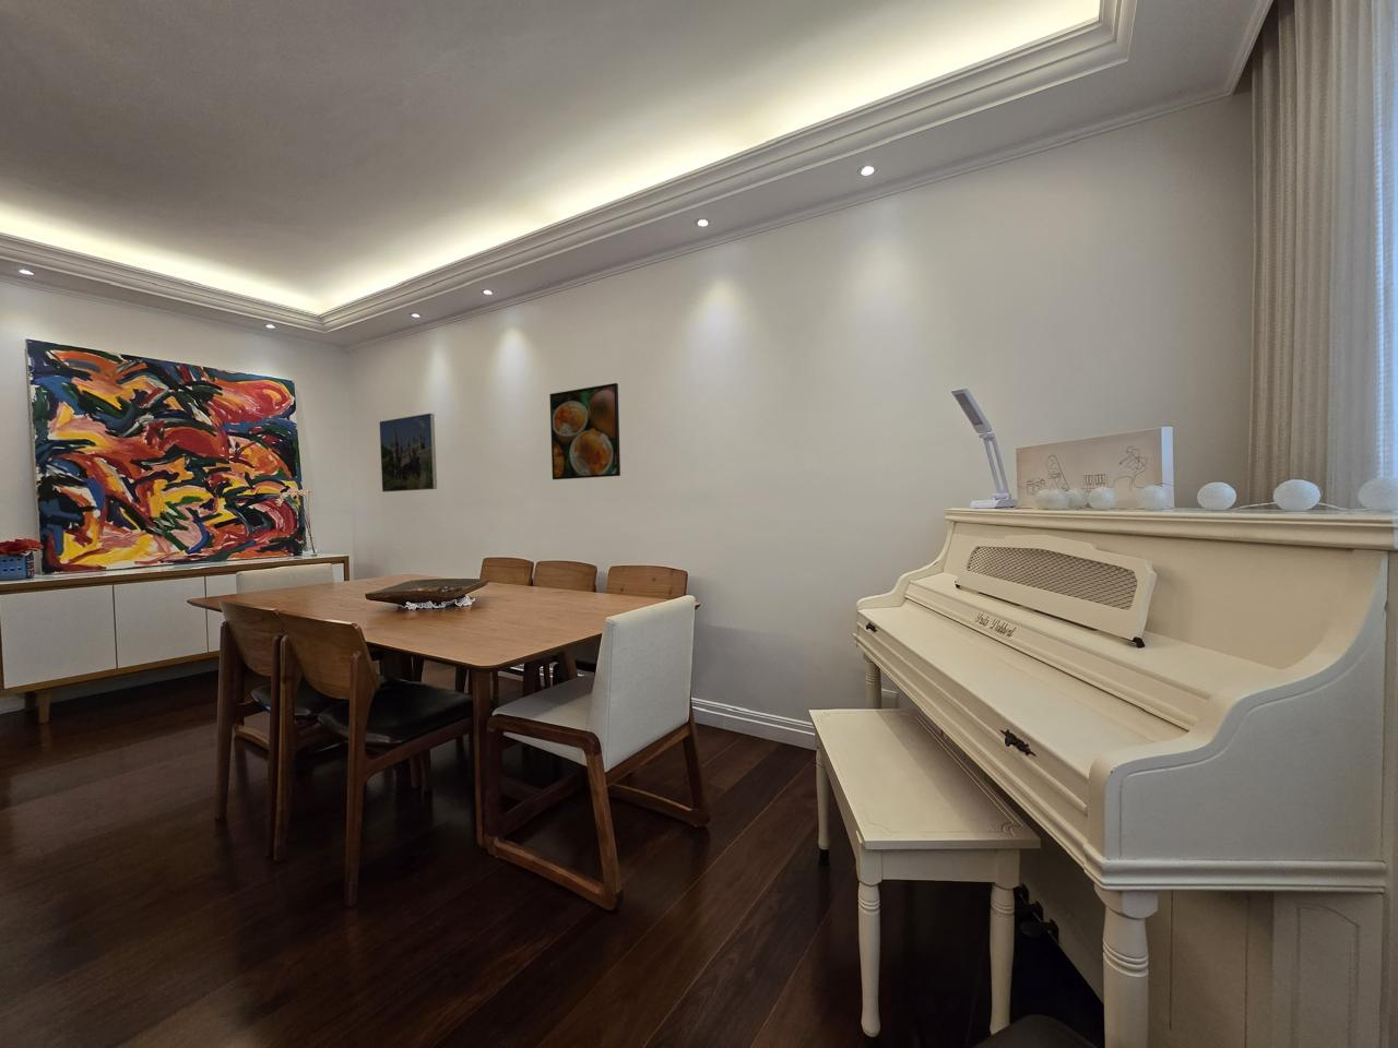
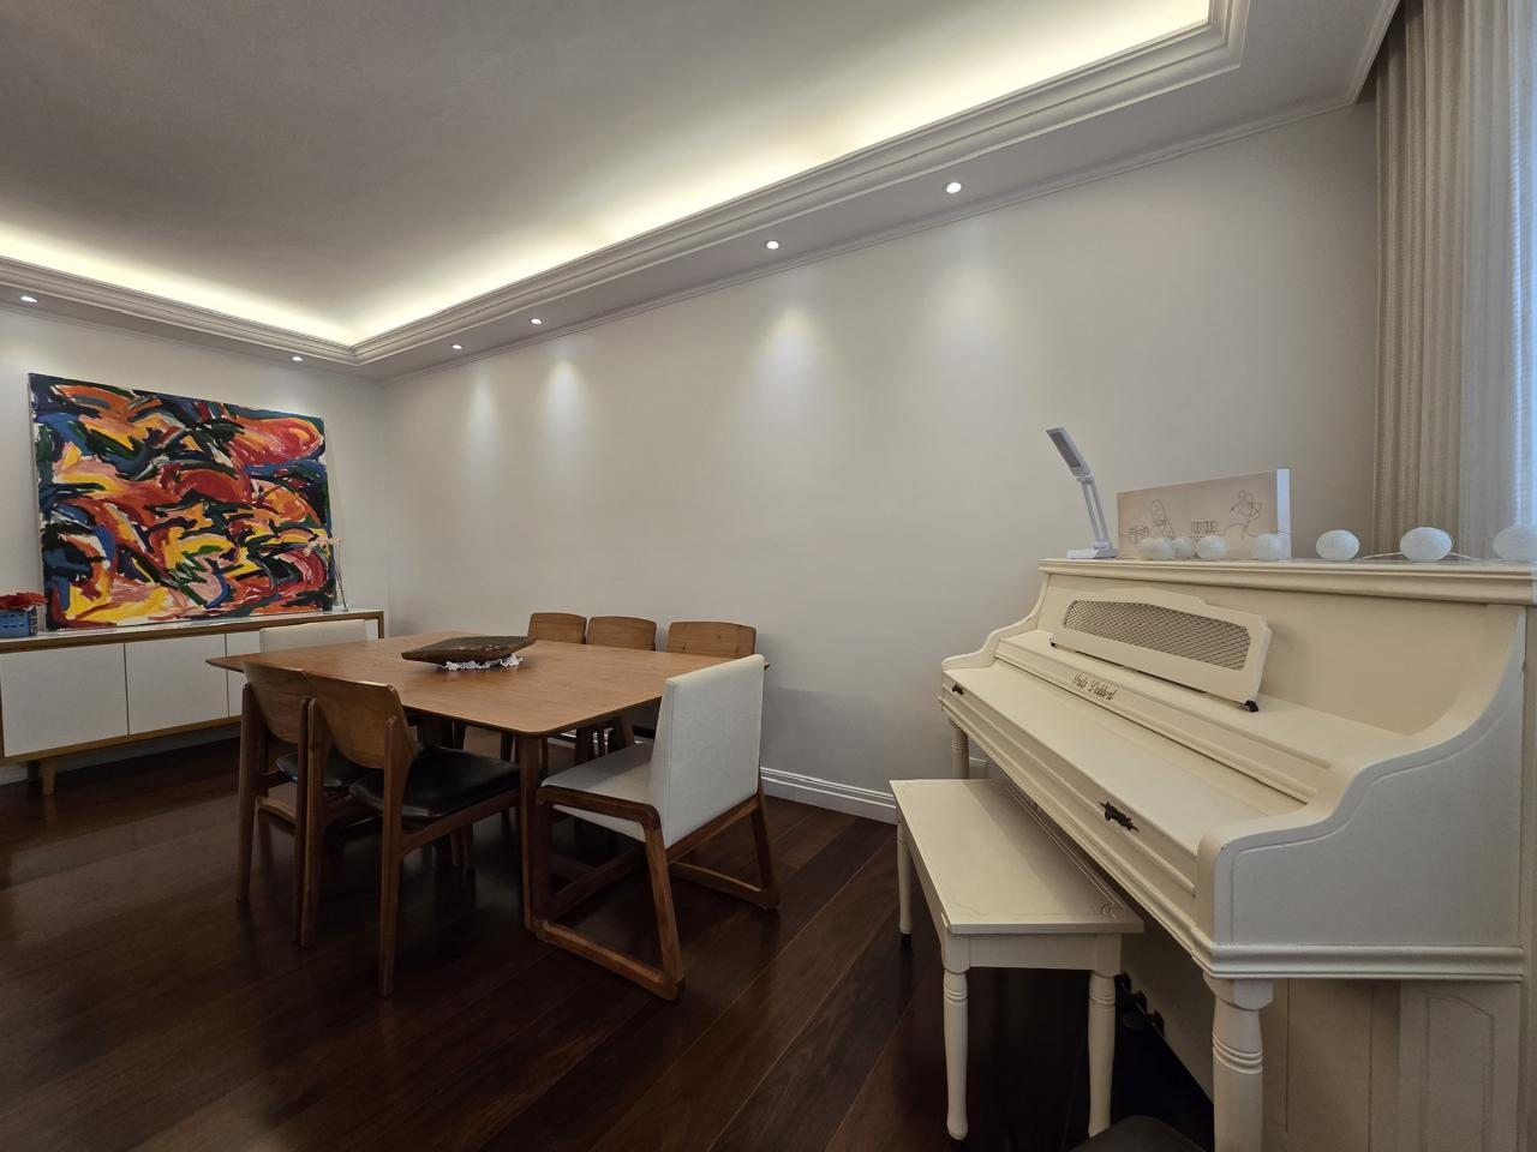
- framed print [379,413,438,492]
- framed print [548,382,622,480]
